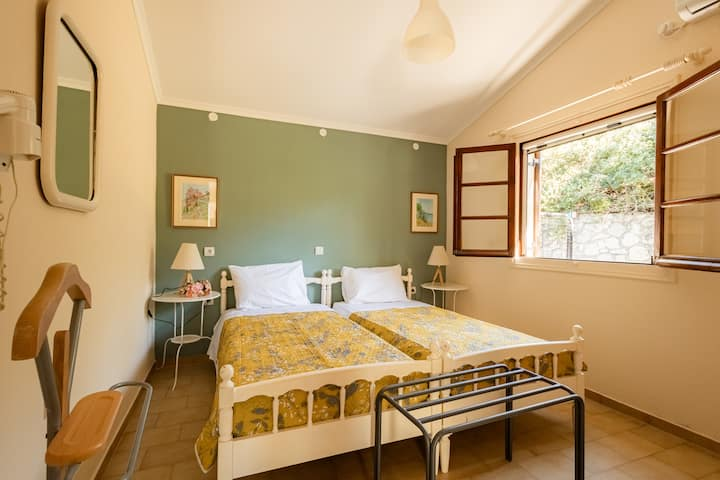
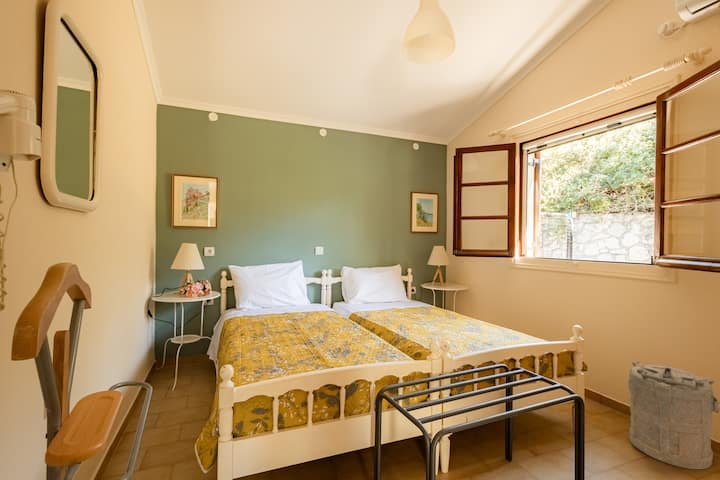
+ laundry hamper [627,360,720,470]
